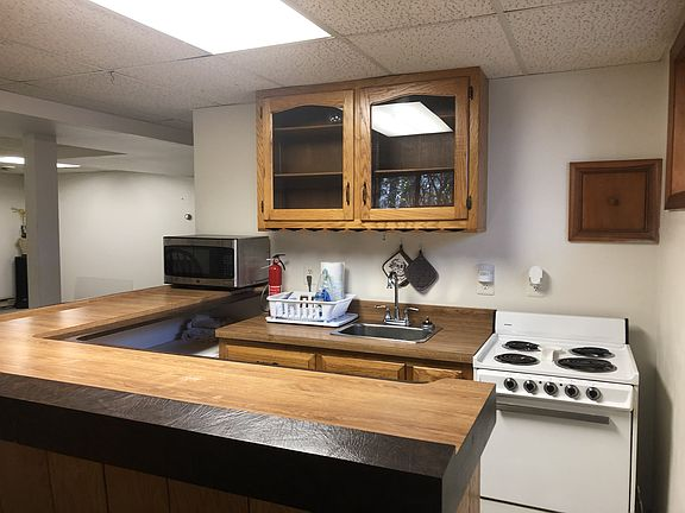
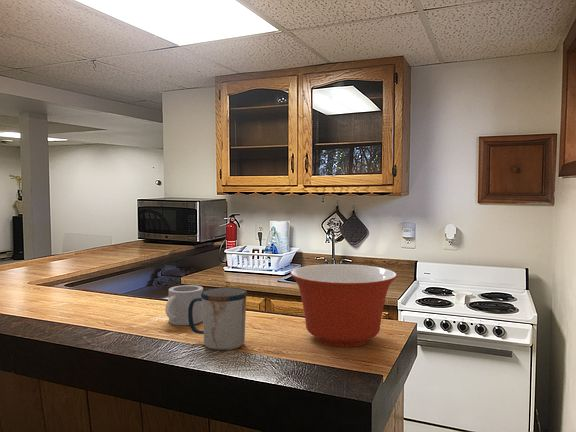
+ mug [188,286,248,351]
+ mixing bowl [290,263,398,348]
+ mug [164,284,204,326]
